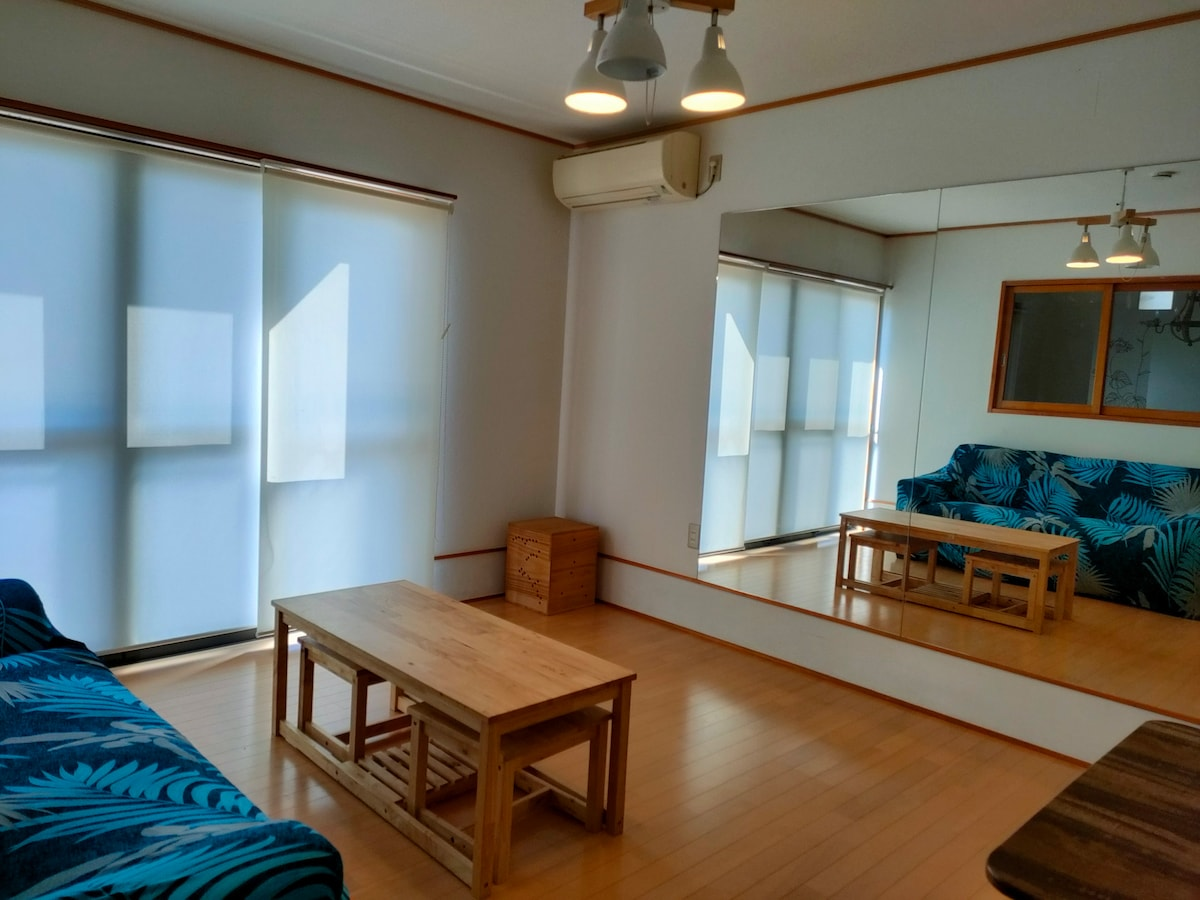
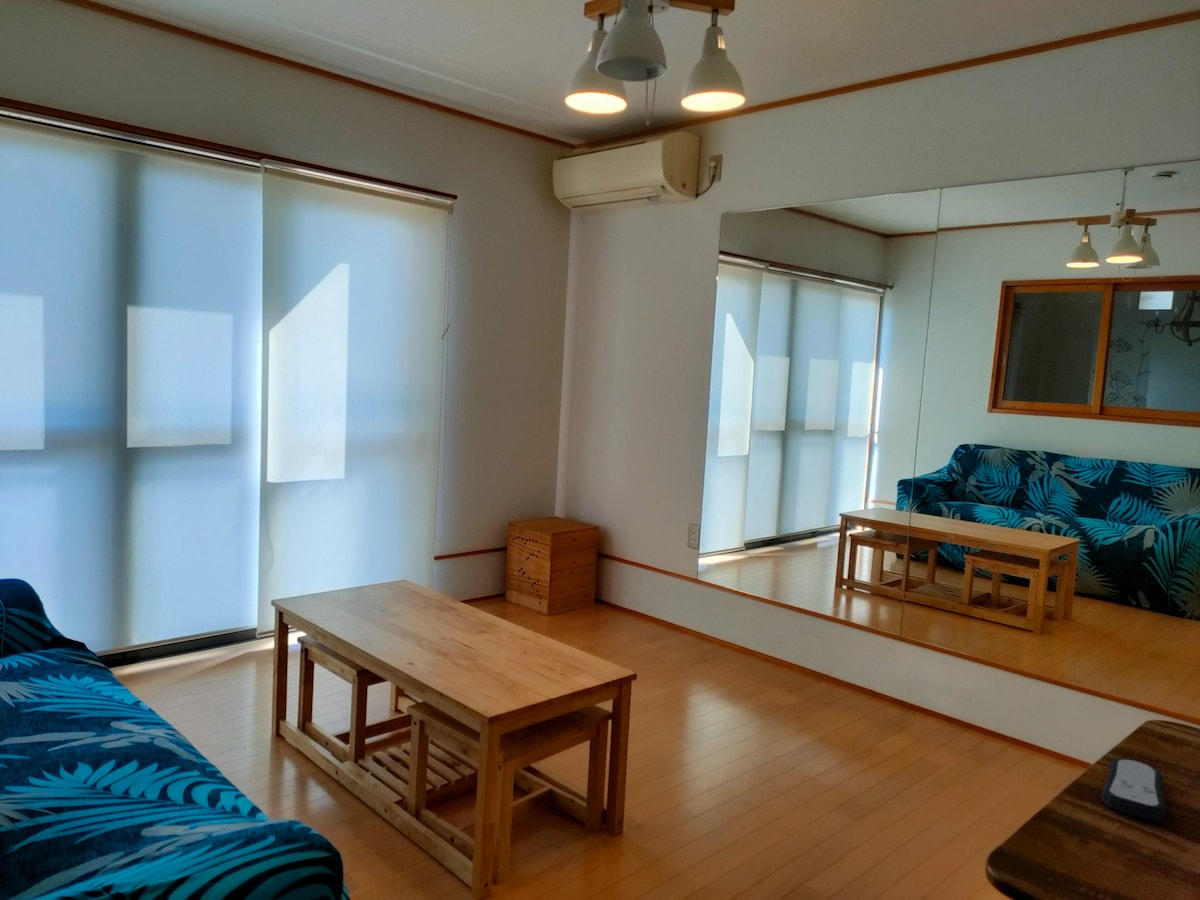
+ remote control [1100,757,1167,821]
